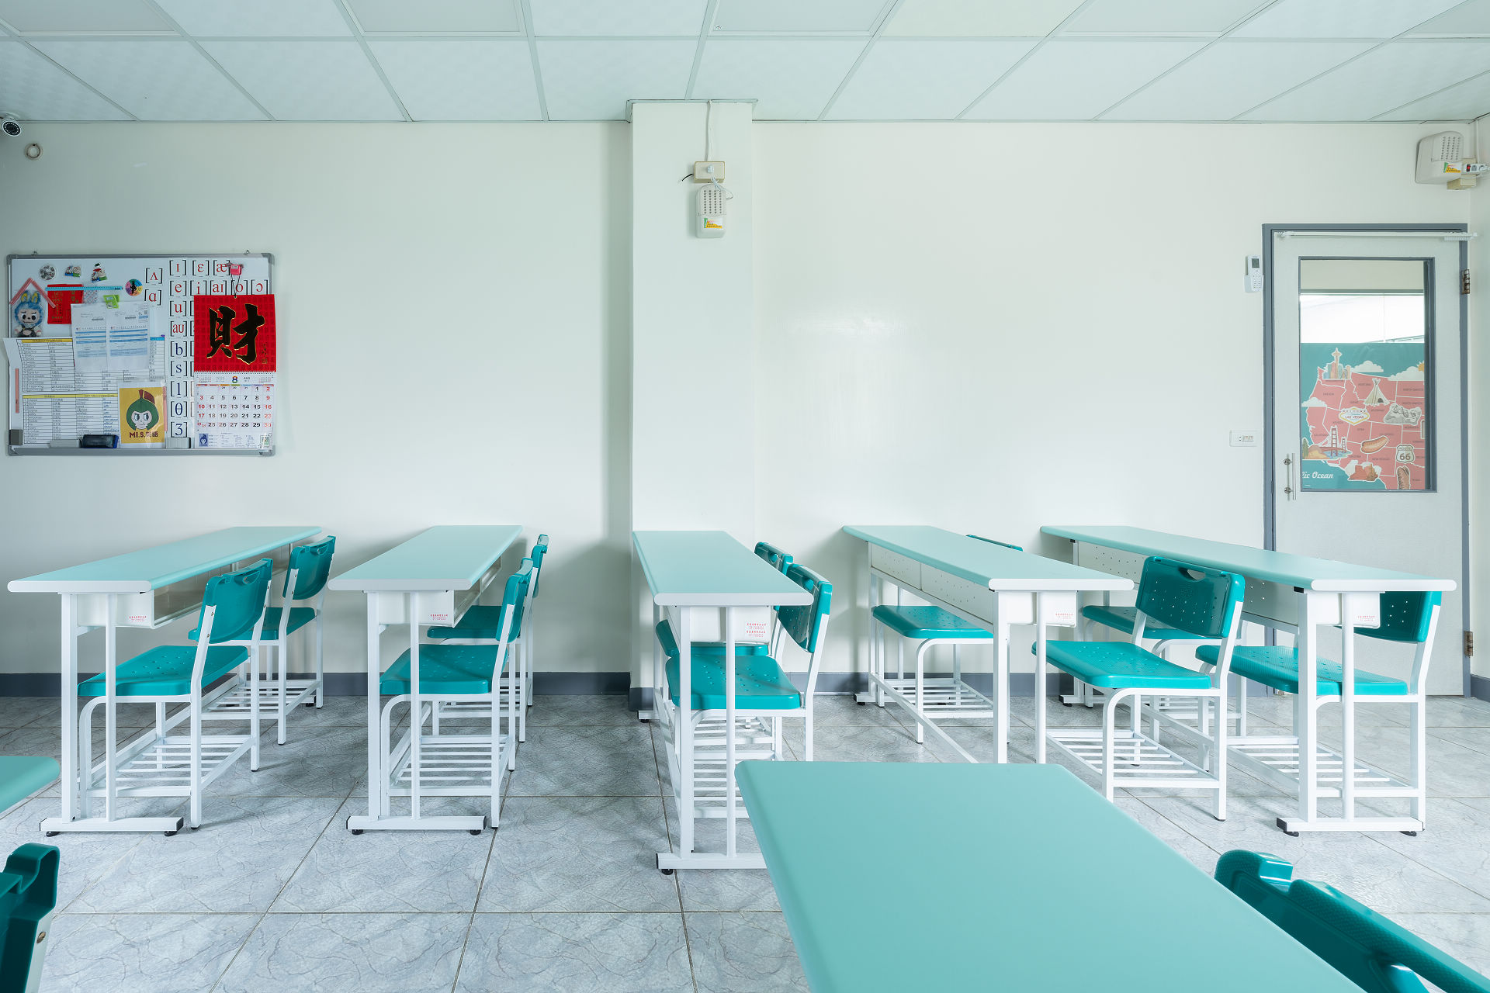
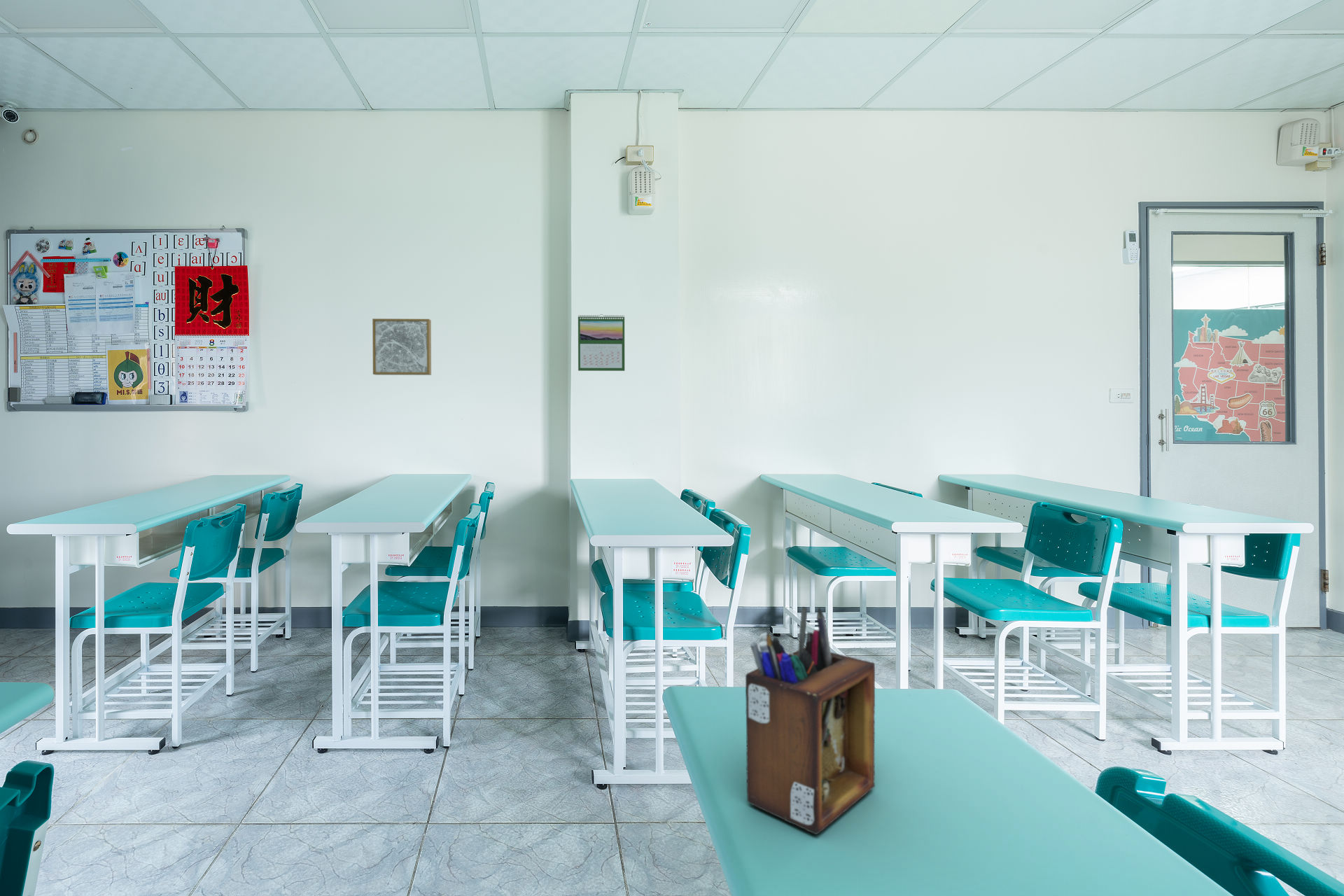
+ wall art [372,318,432,376]
+ desk organizer [745,606,876,835]
+ calendar [577,314,625,372]
